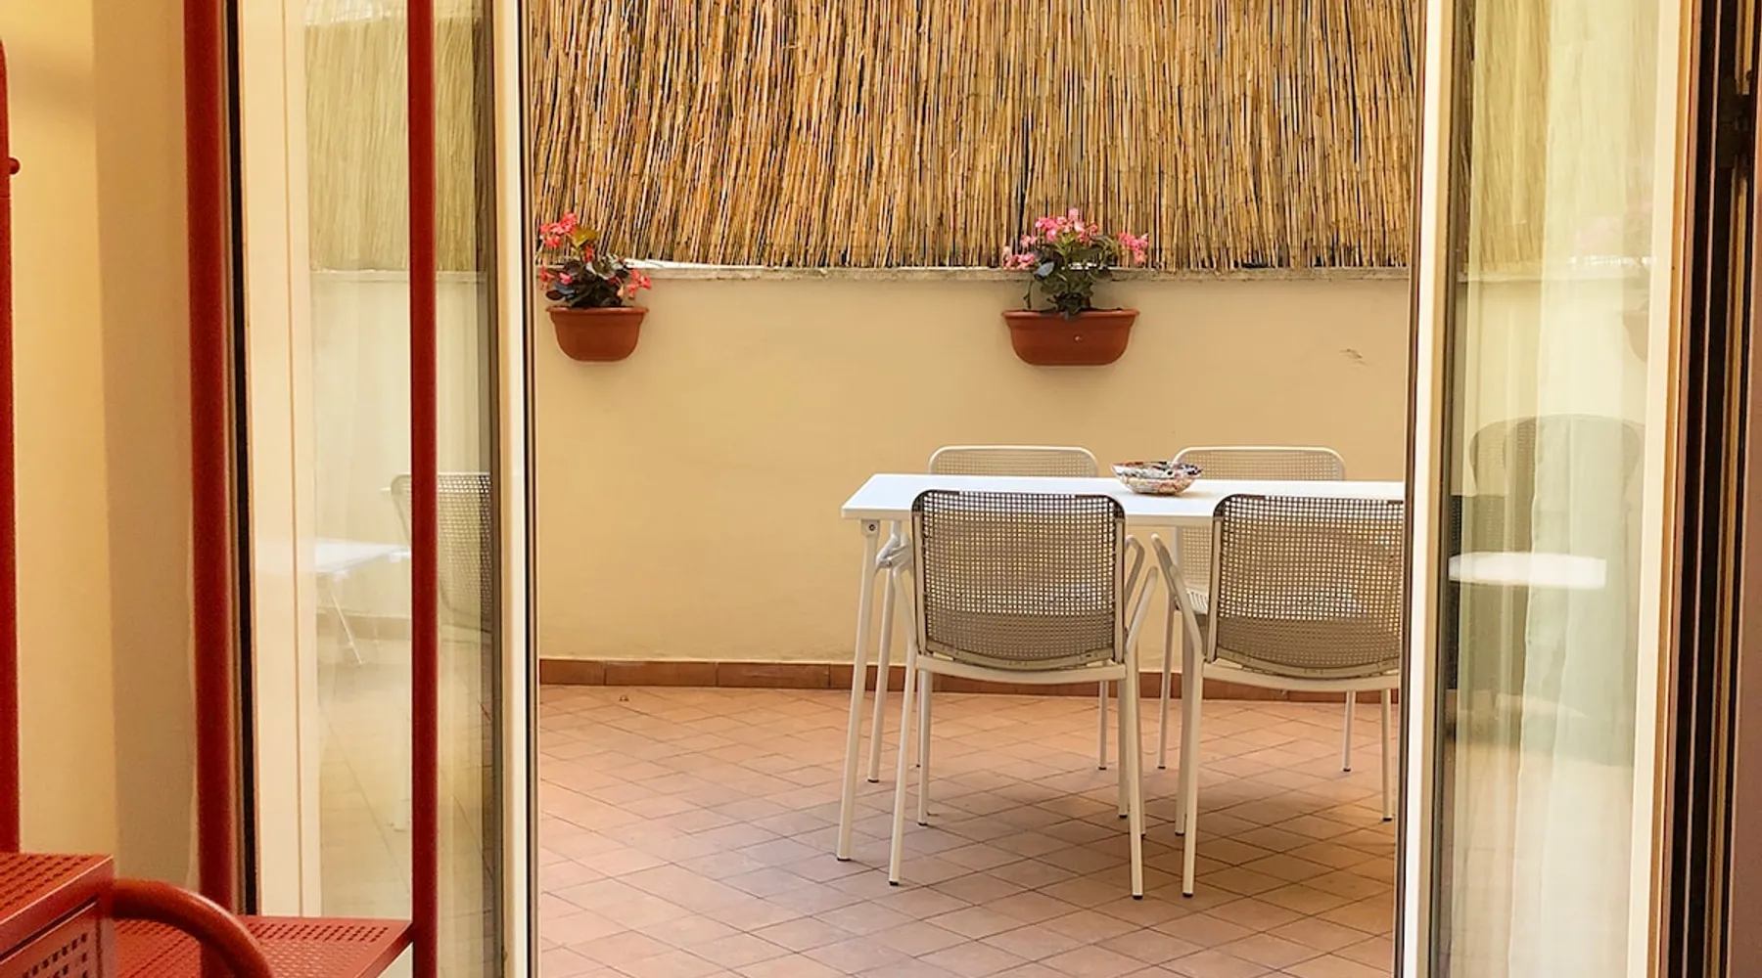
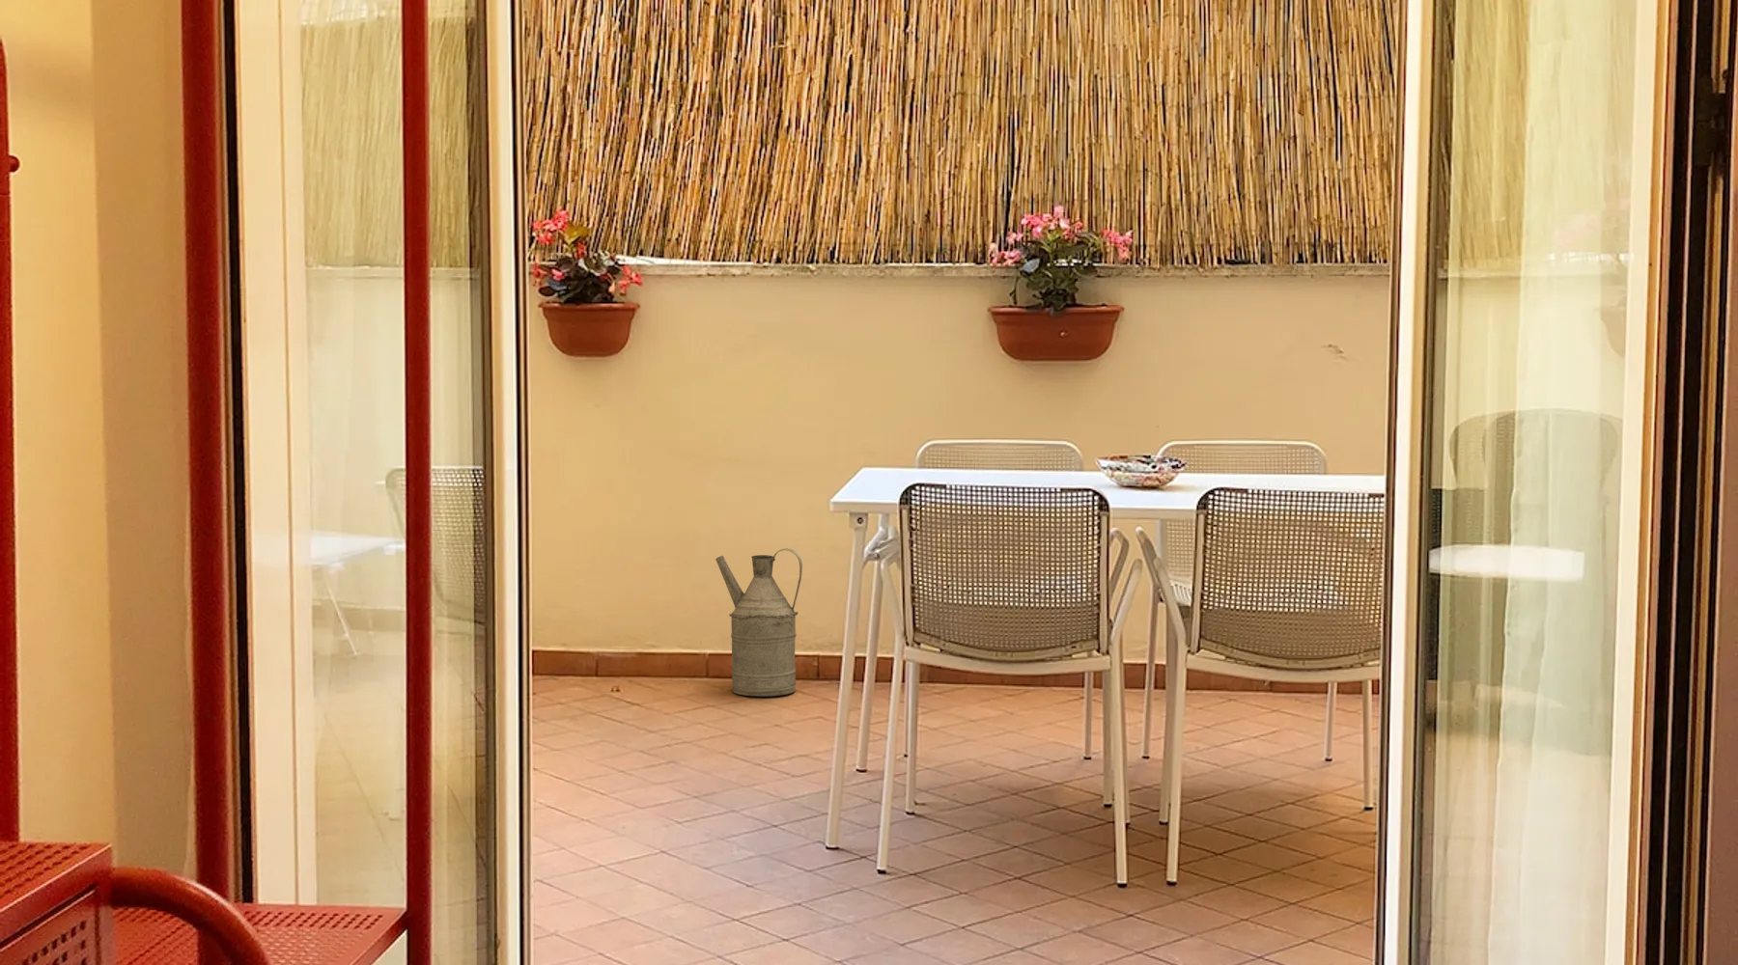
+ watering can [714,547,804,696]
